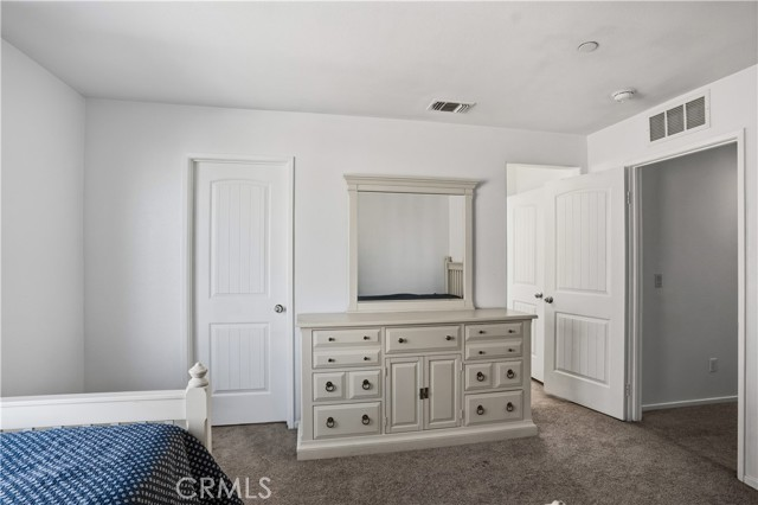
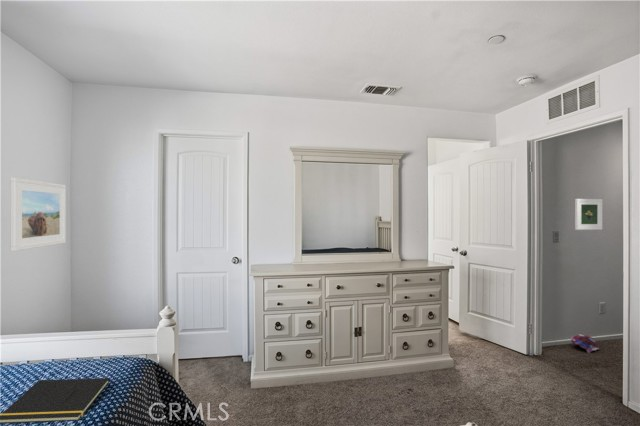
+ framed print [574,198,603,231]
+ notepad [0,377,111,424]
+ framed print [10,177,67,252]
+ plush toy [570,333,600,354]
